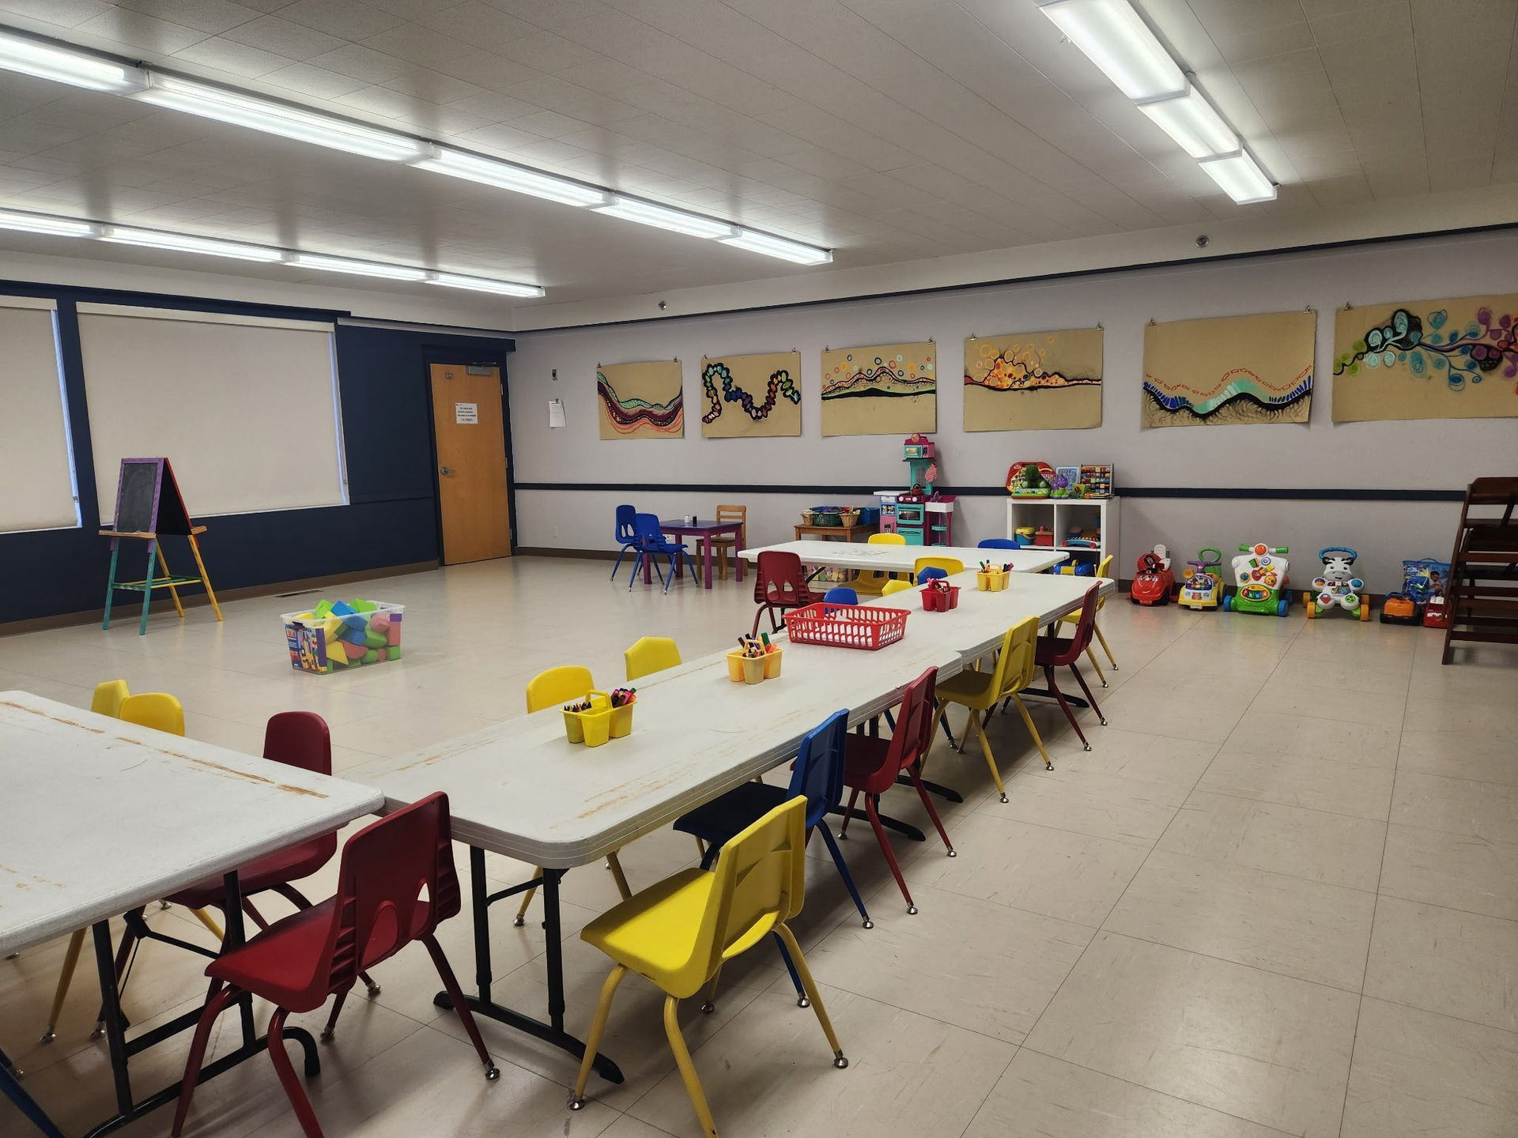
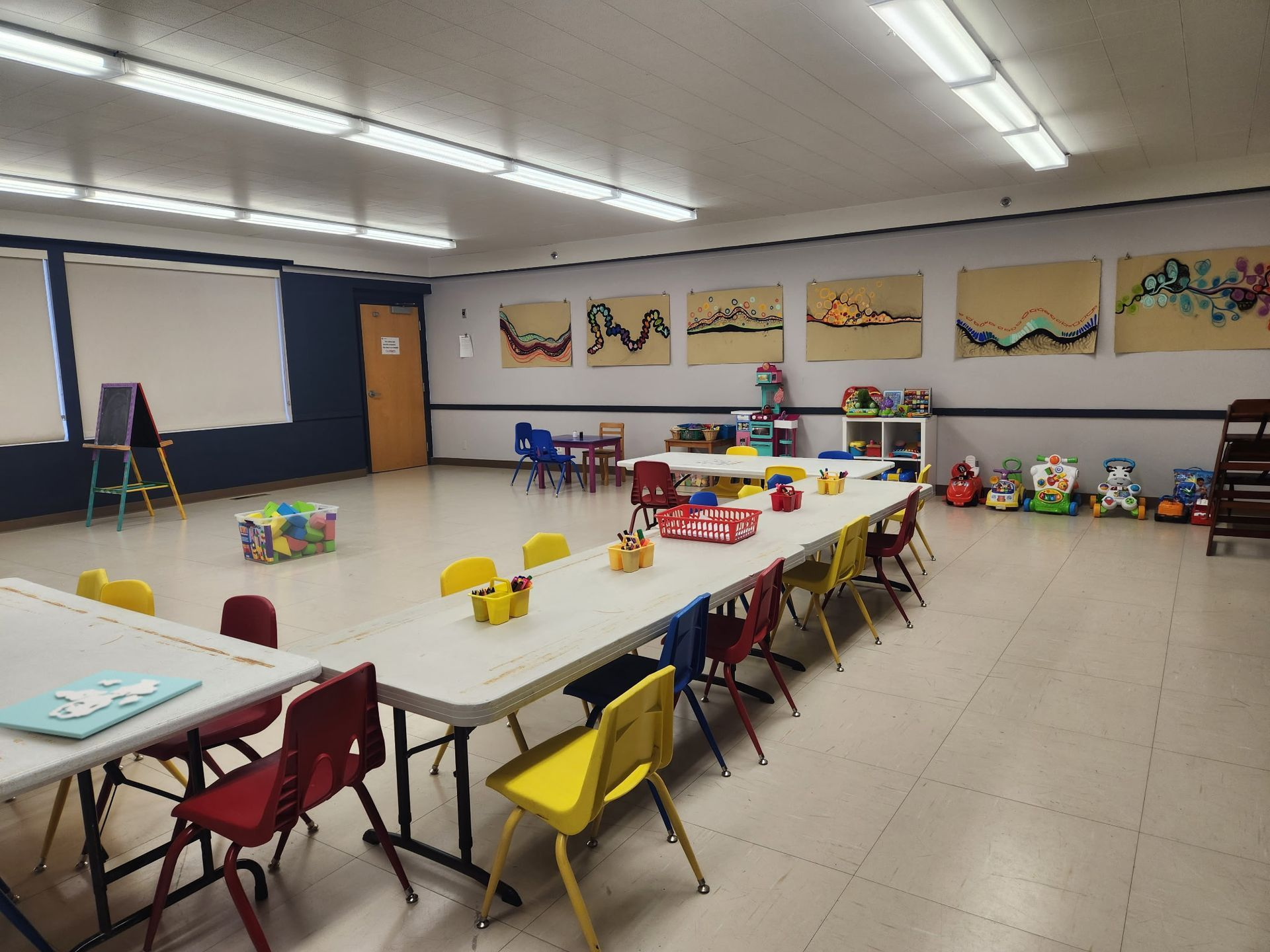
+ puzzle [0,669,203,739]
